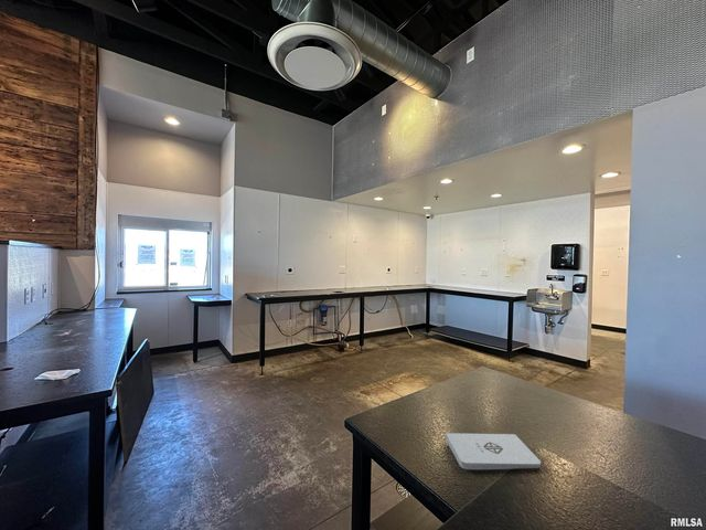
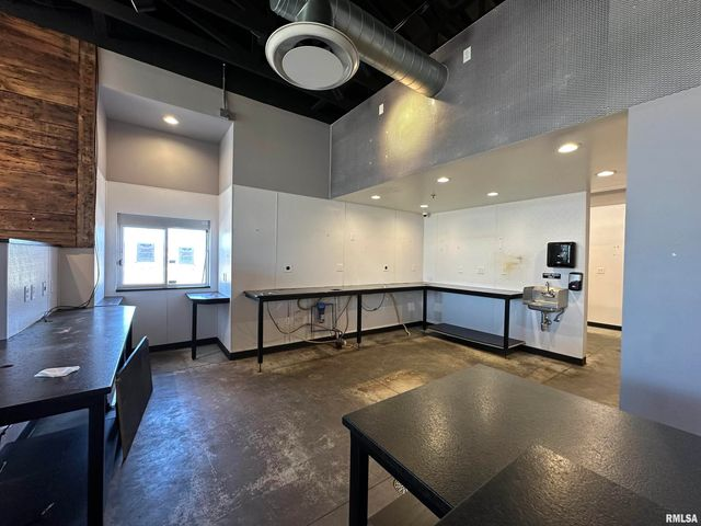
- notepad [445,432,542,470]
